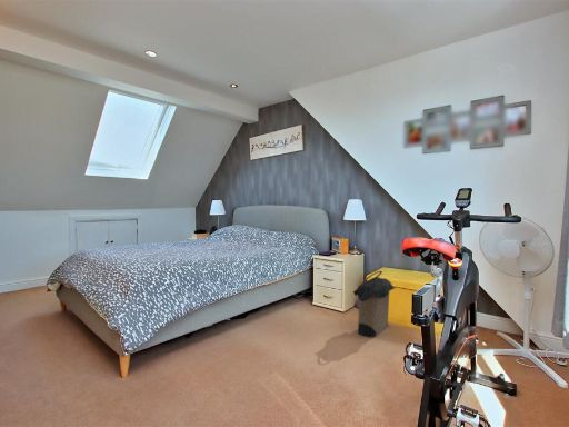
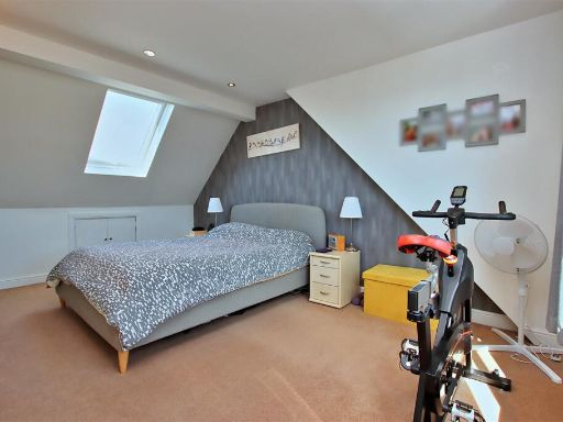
- laundry hamper [352,269,396,338]
